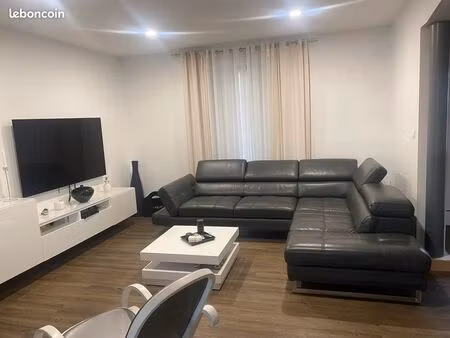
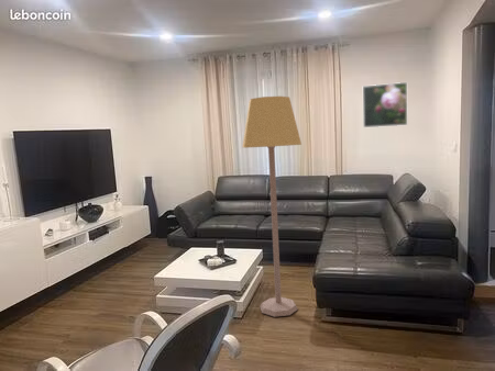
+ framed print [362,81,408,128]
+ lamp [242,95,302,317]
